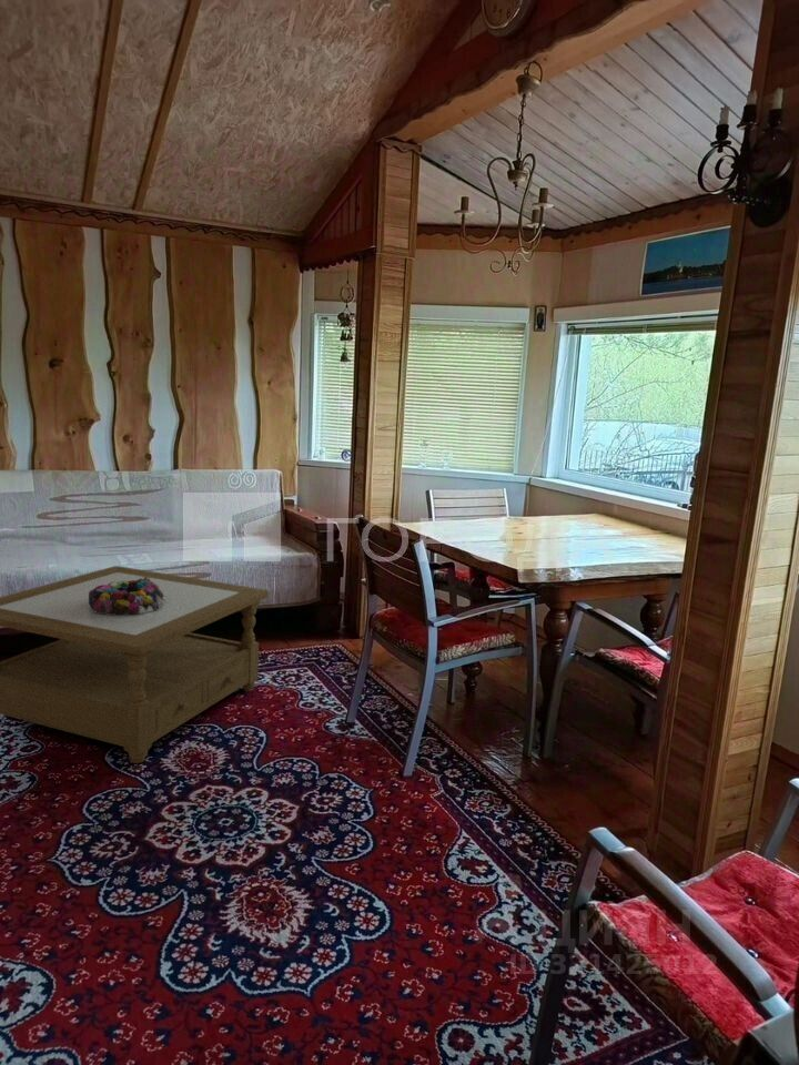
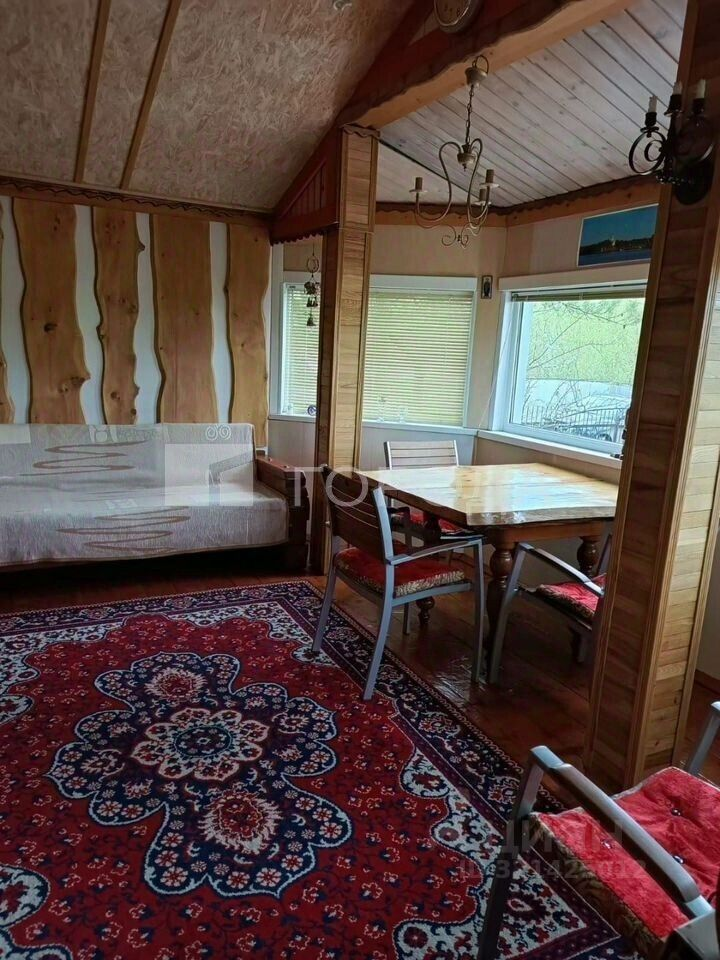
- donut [89,577,165,615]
- coffee table [0,565,270,764]
